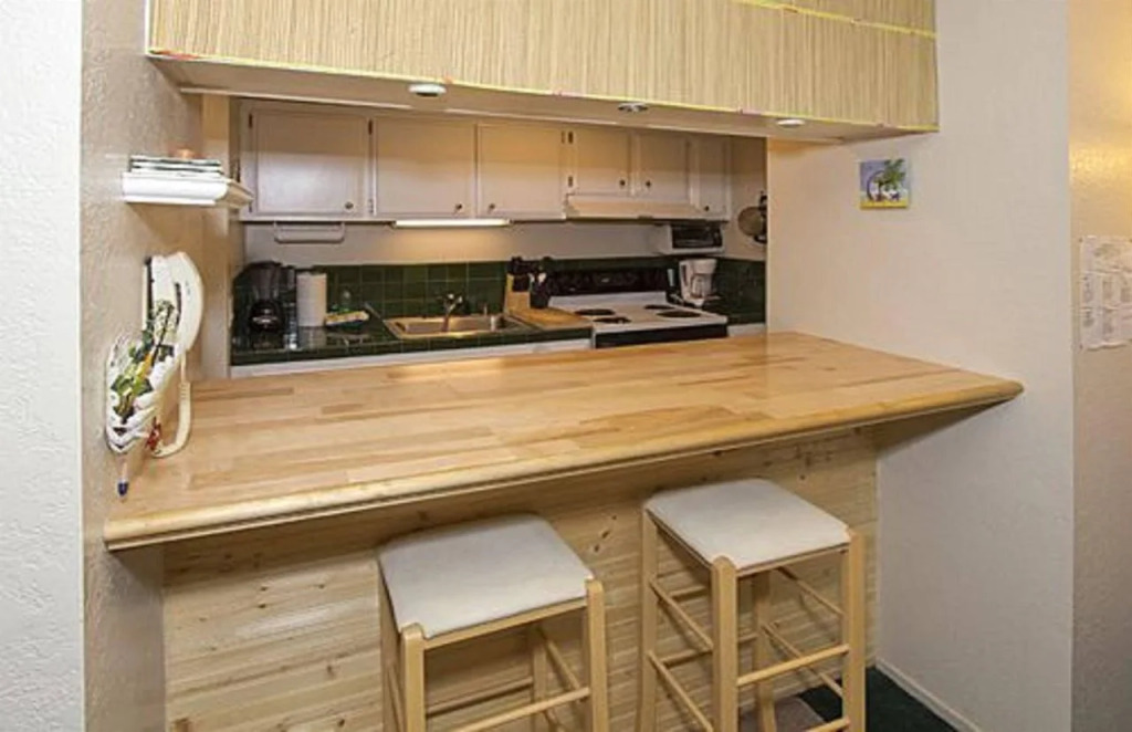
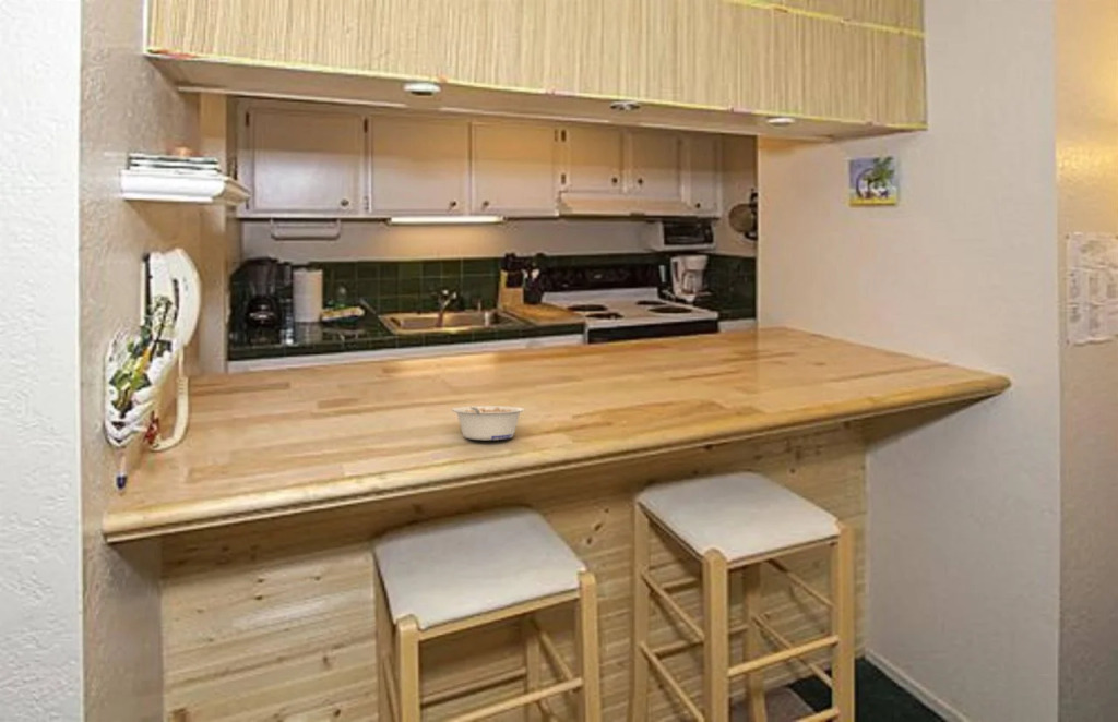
+ legume [451,405,525,441]
